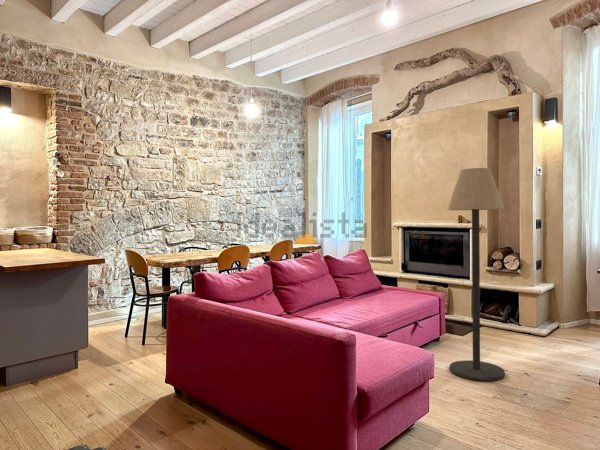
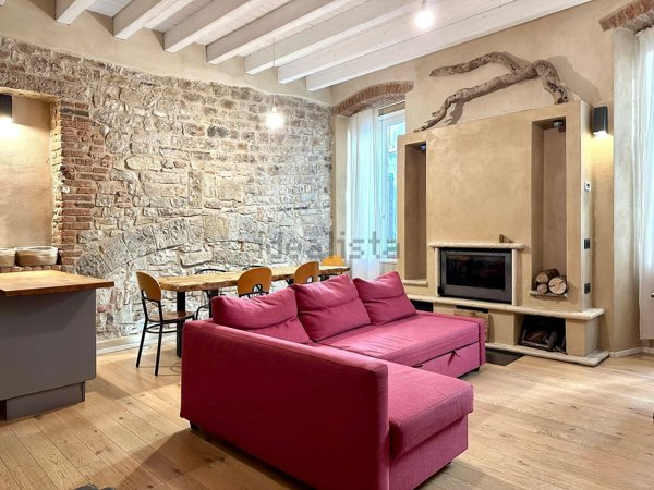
- floor lamp [446,167,506,382]
